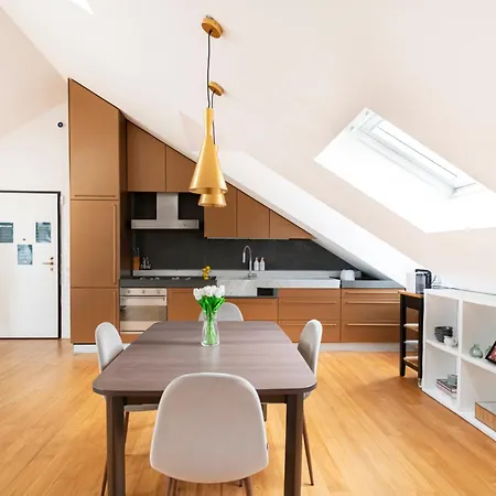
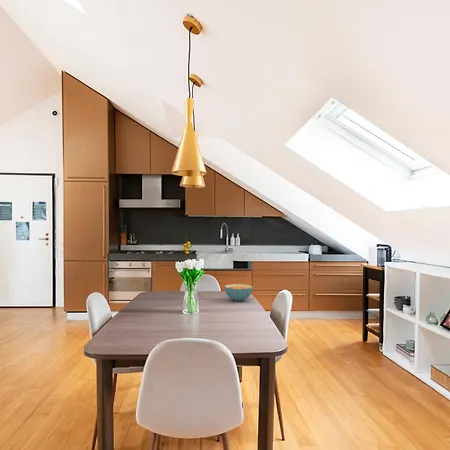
+ cereal bowl [224,283,253,302]
